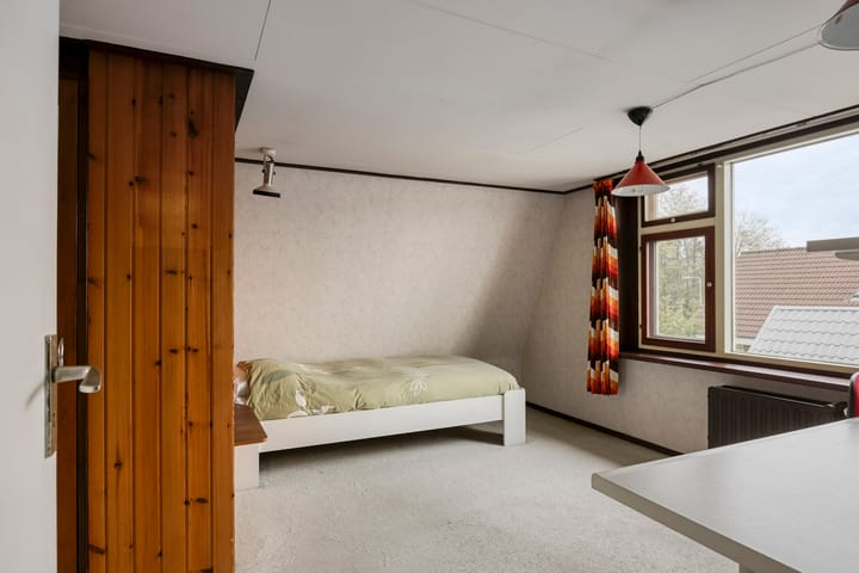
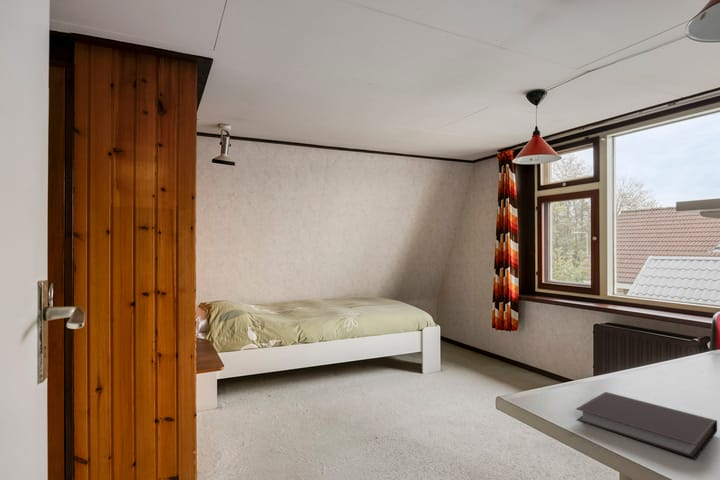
+ notebook [576,391,718,460]
